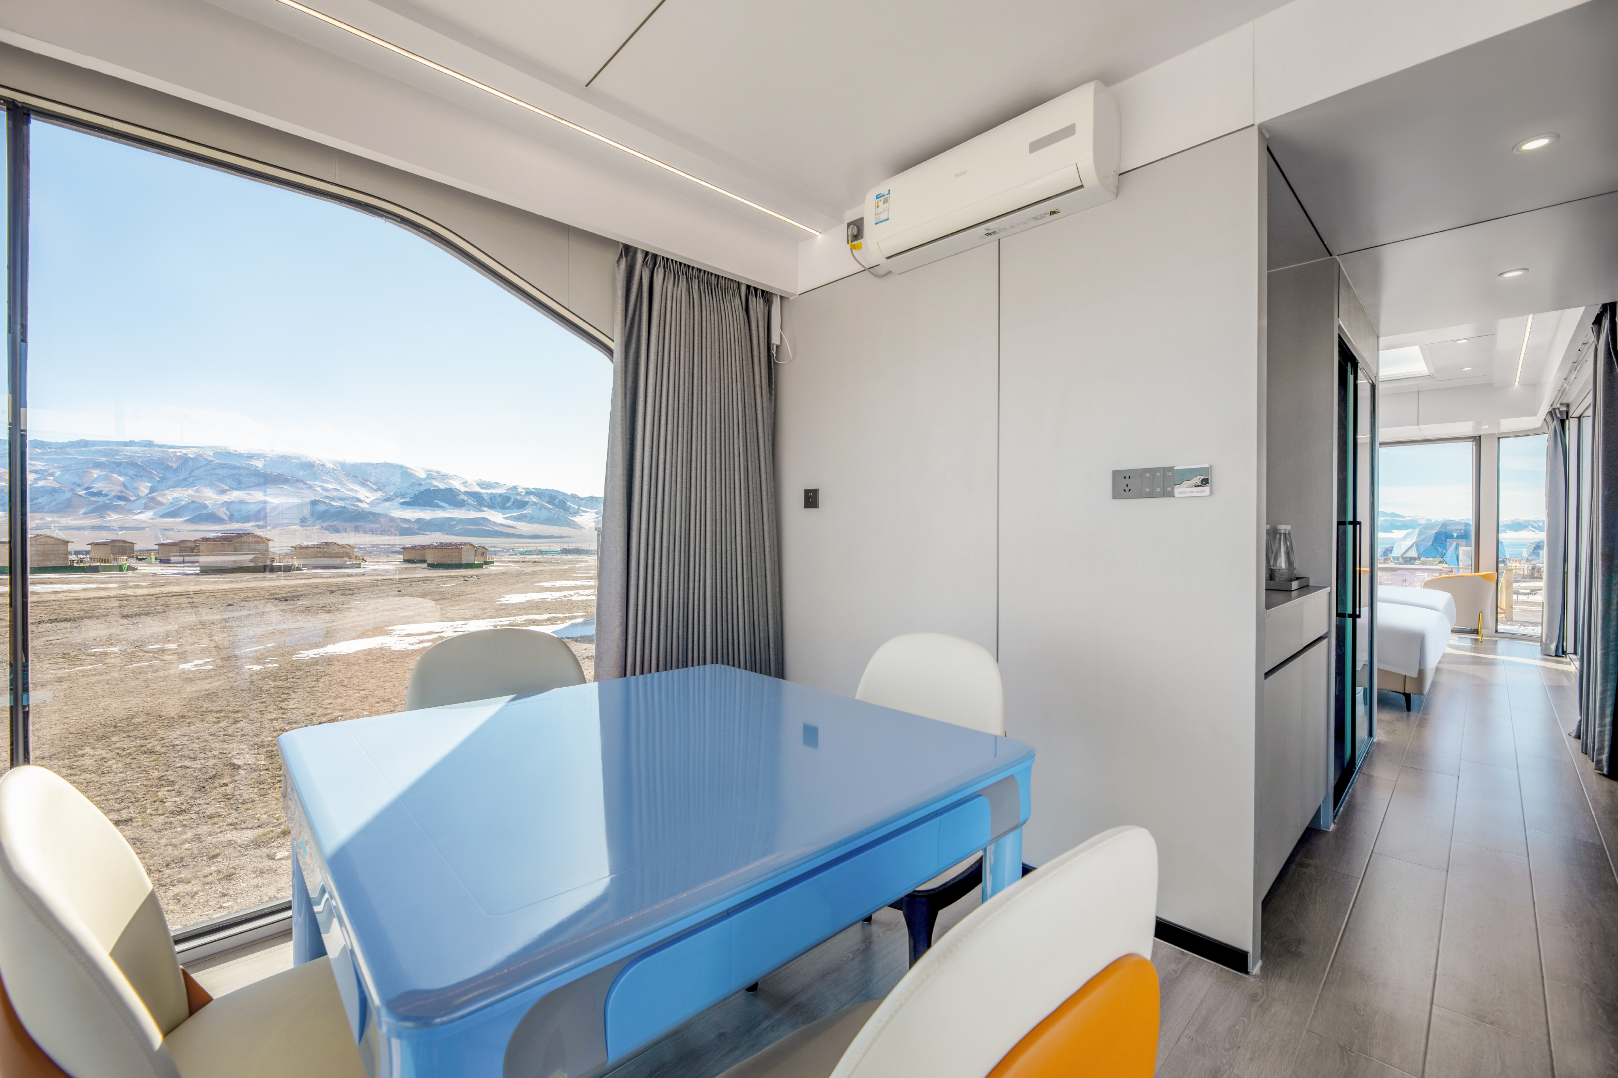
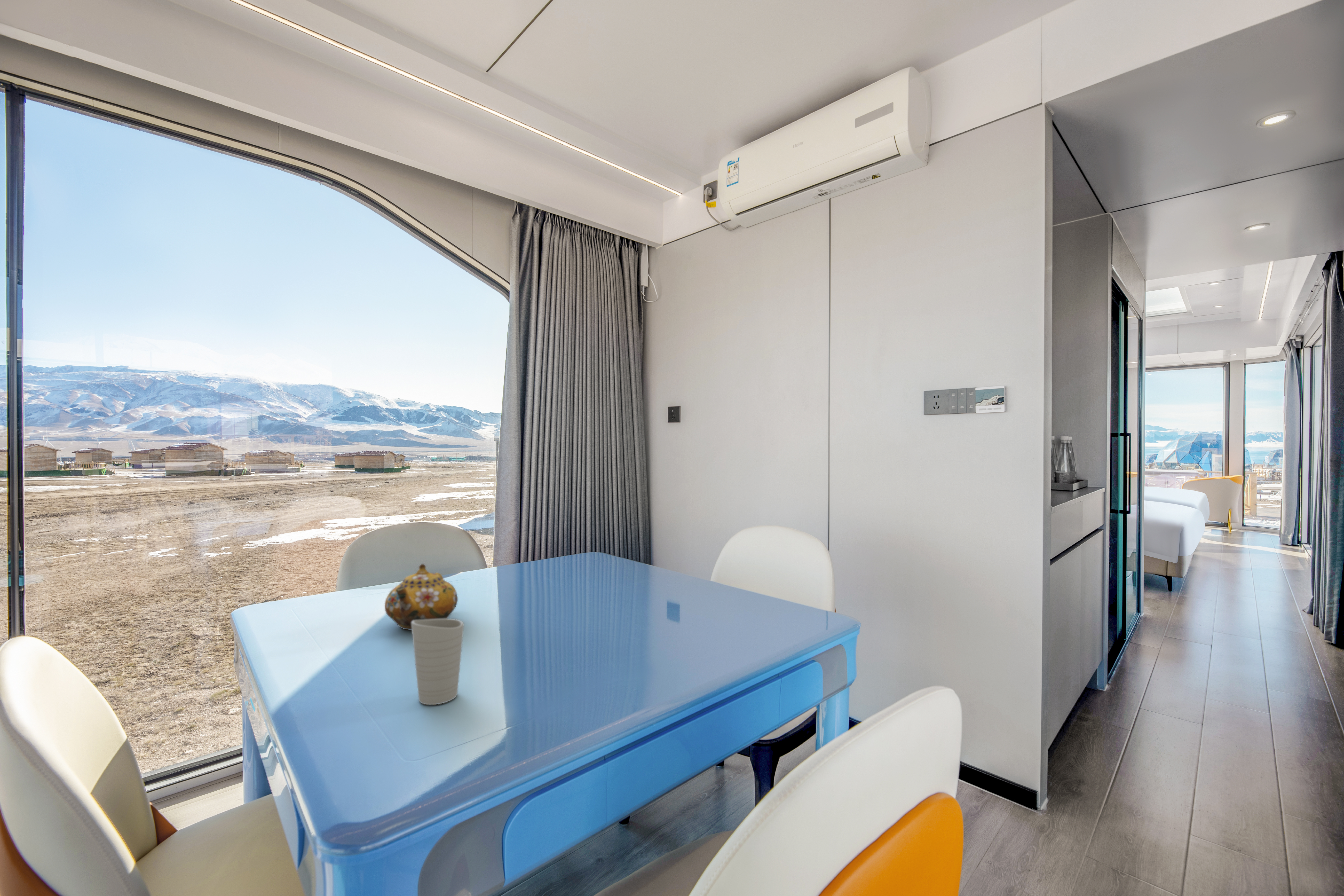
+ cup [411,618,464,705]
+ teapot [384,564,458,630]
